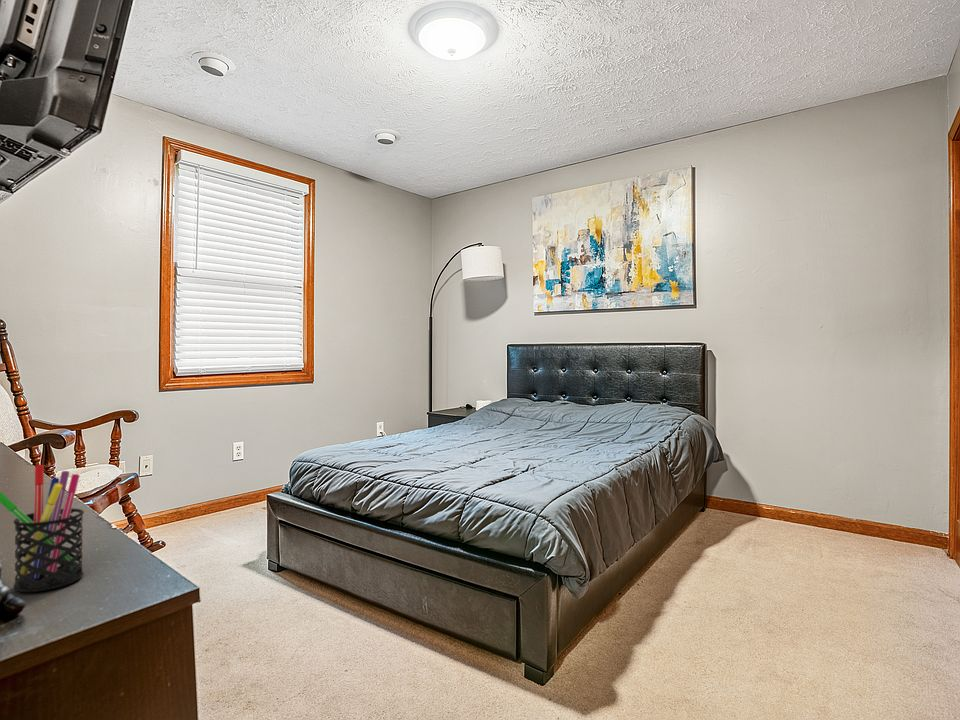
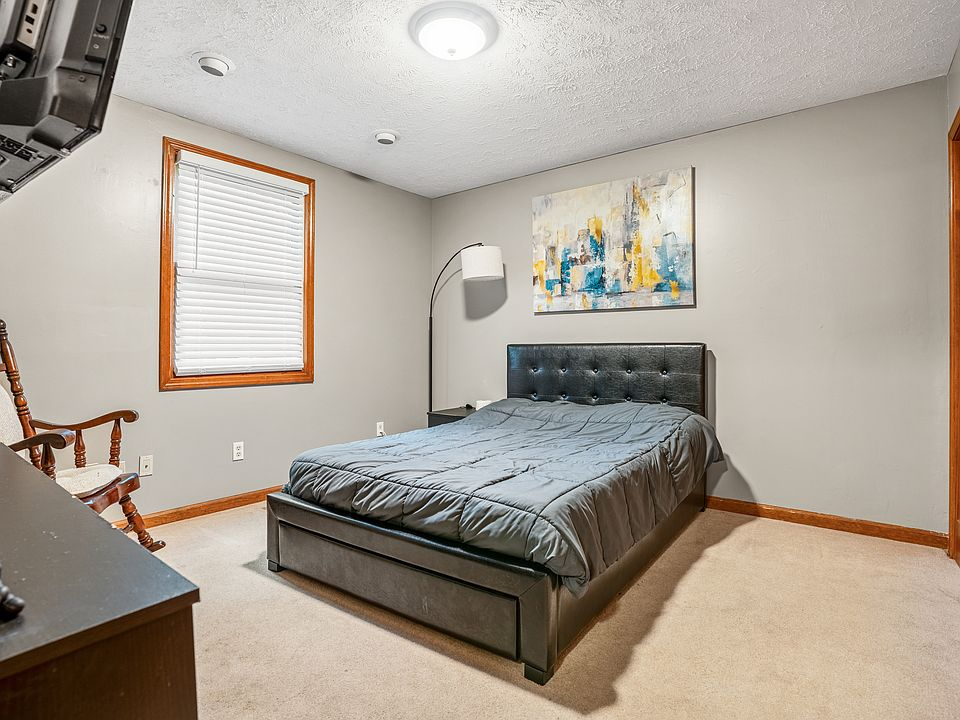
- pen holder [0,464,85,593]
